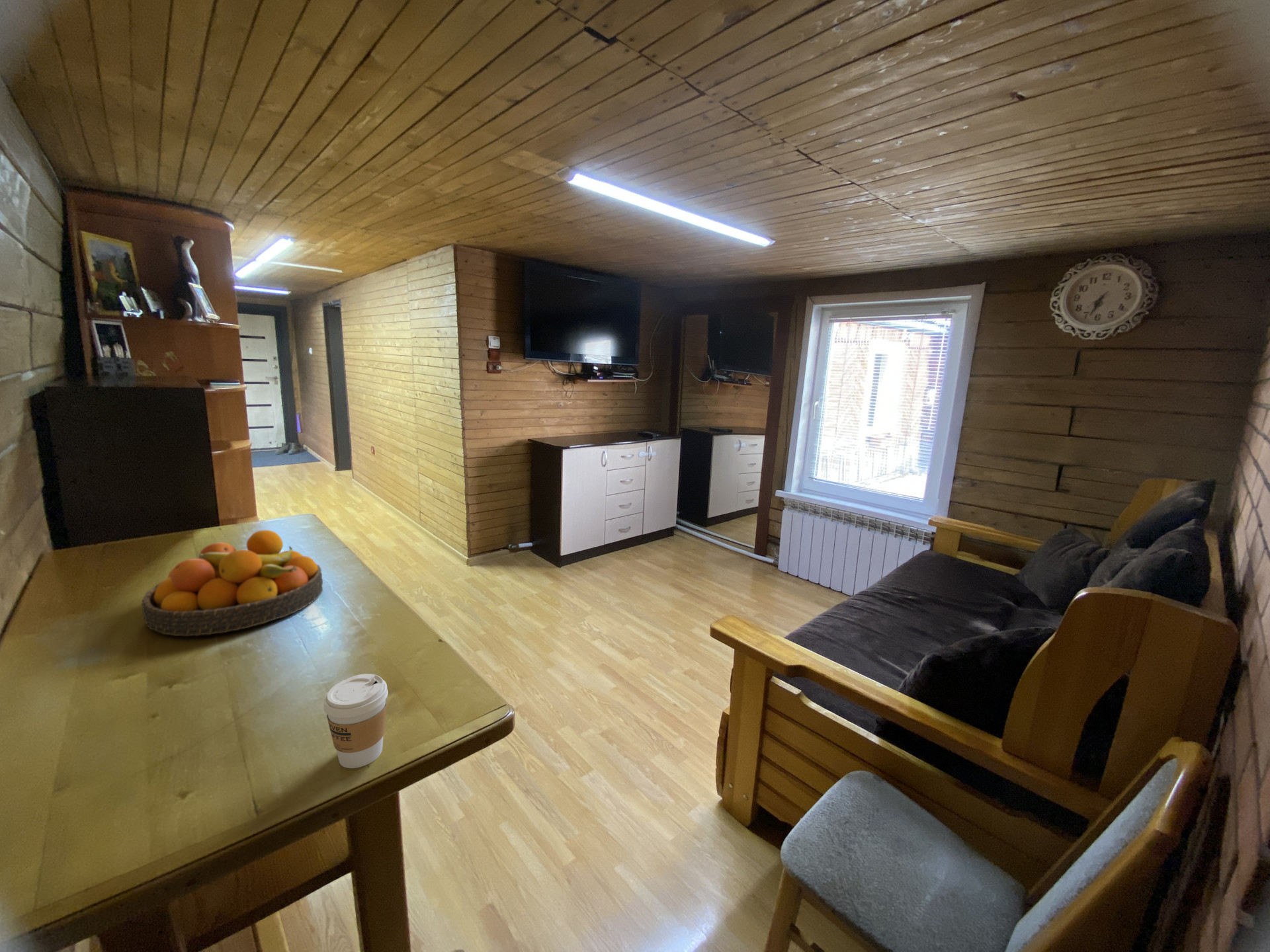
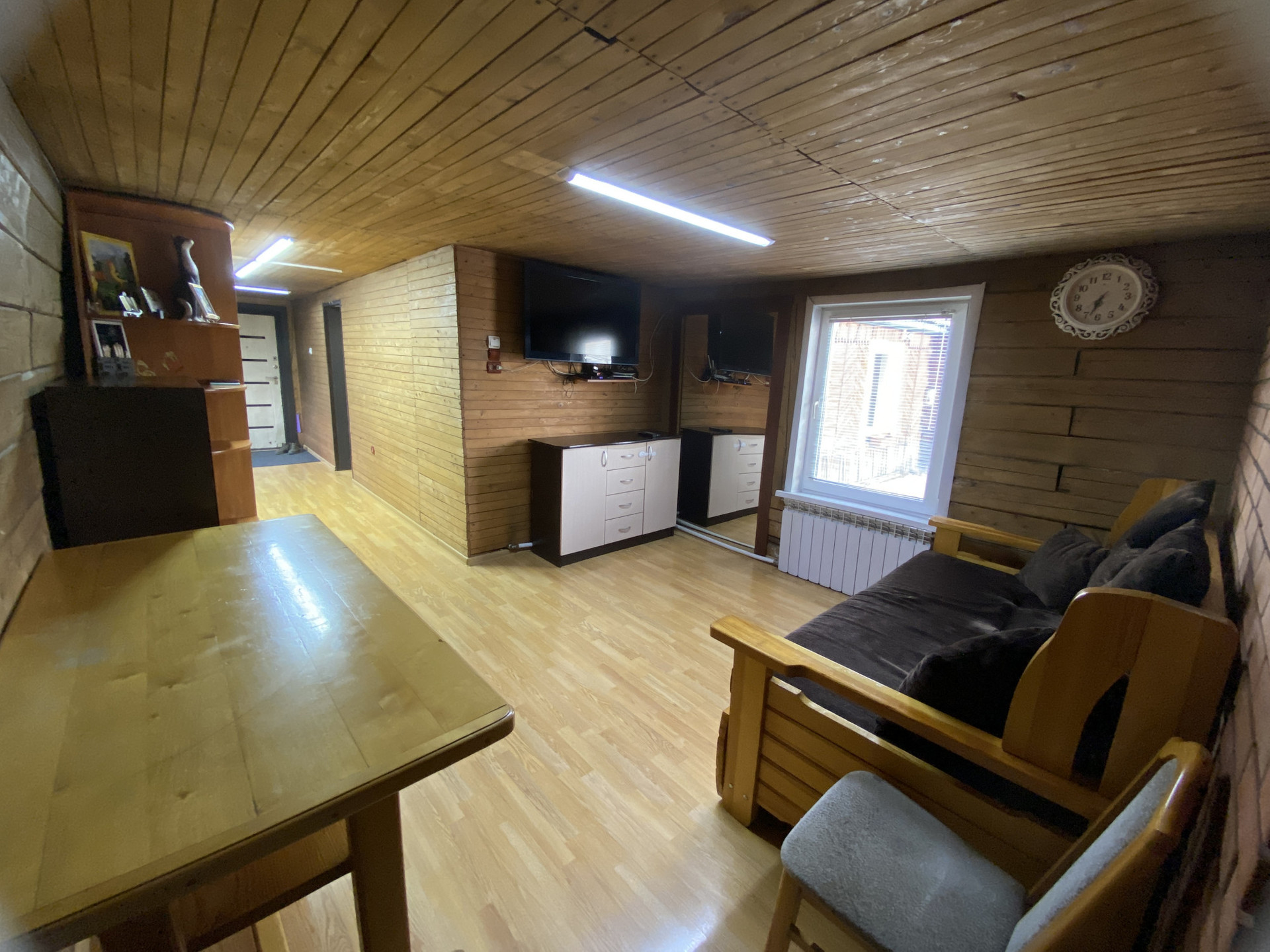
- fruit bowl [141,530,323,637]
- coffee cup [323,673,388,769]
